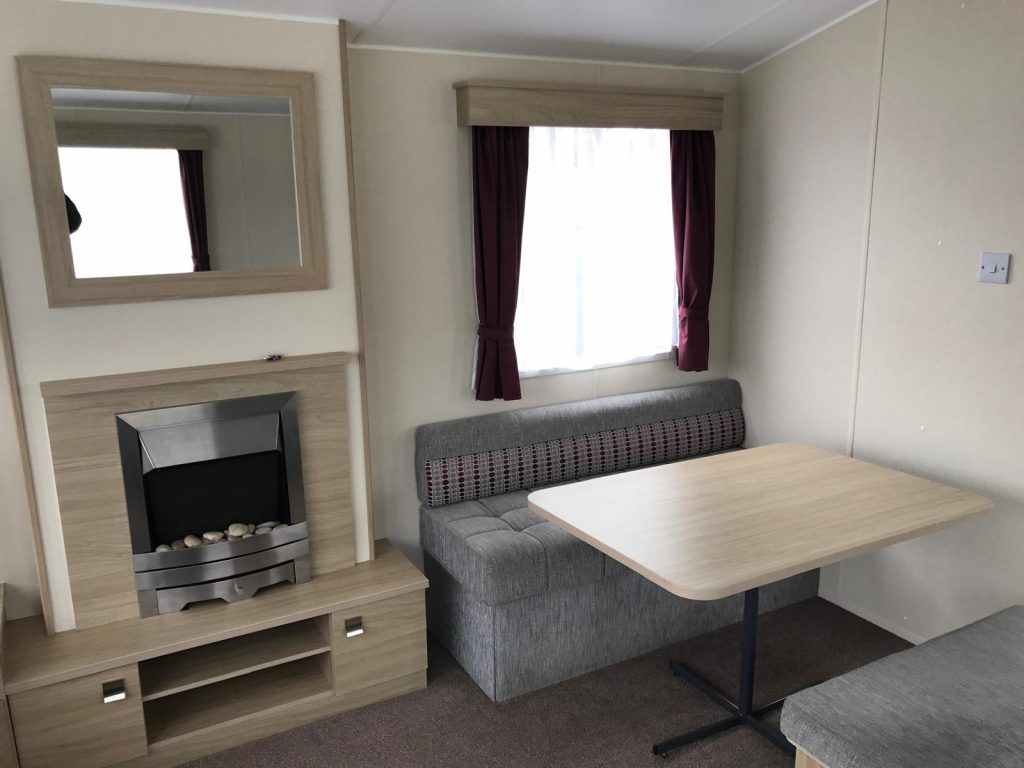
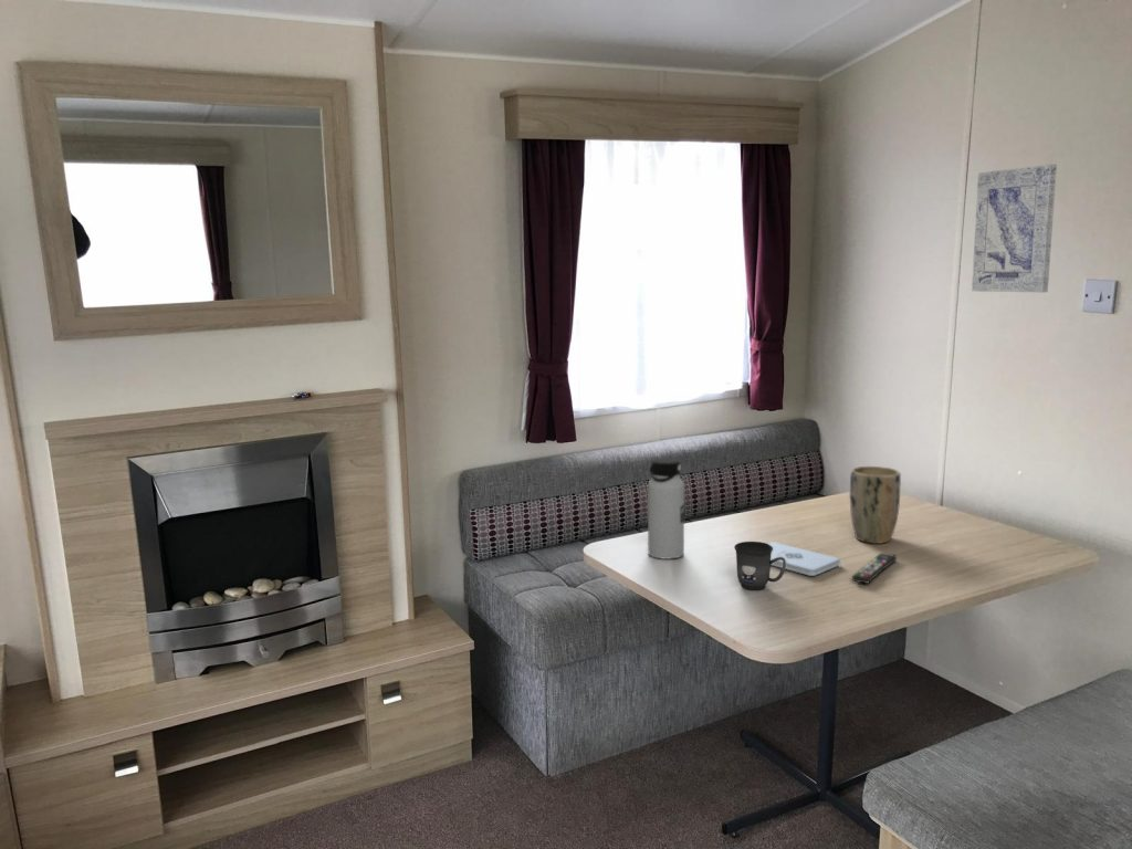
+ water bottle [647,458,685,560]
+ notepad [768,541,841,577]
+ remote control [851,552,898,585]
+ wall art [971,164,1058,293]
+ plant pot [849,465,902,545]
+ mug [733,541,786,591]
